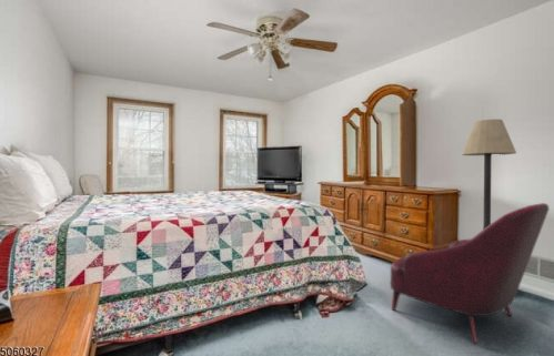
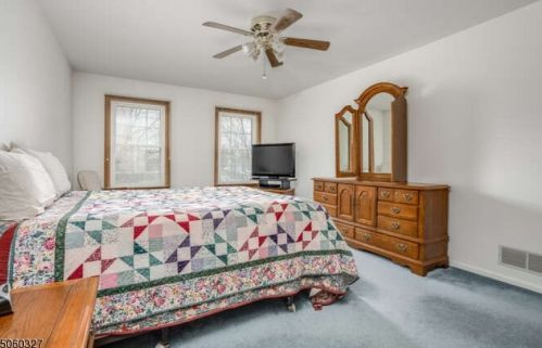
- armchair [390,202,551,345]
- floor lamp [461,118,517,230]
